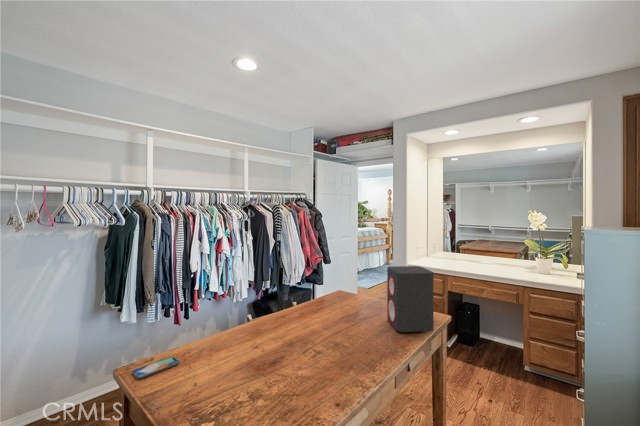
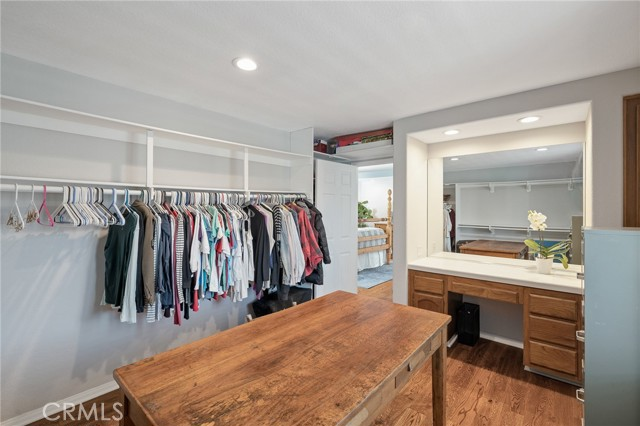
- smartphone [131,356,180,380]
- speaker [386,265,434,333]
